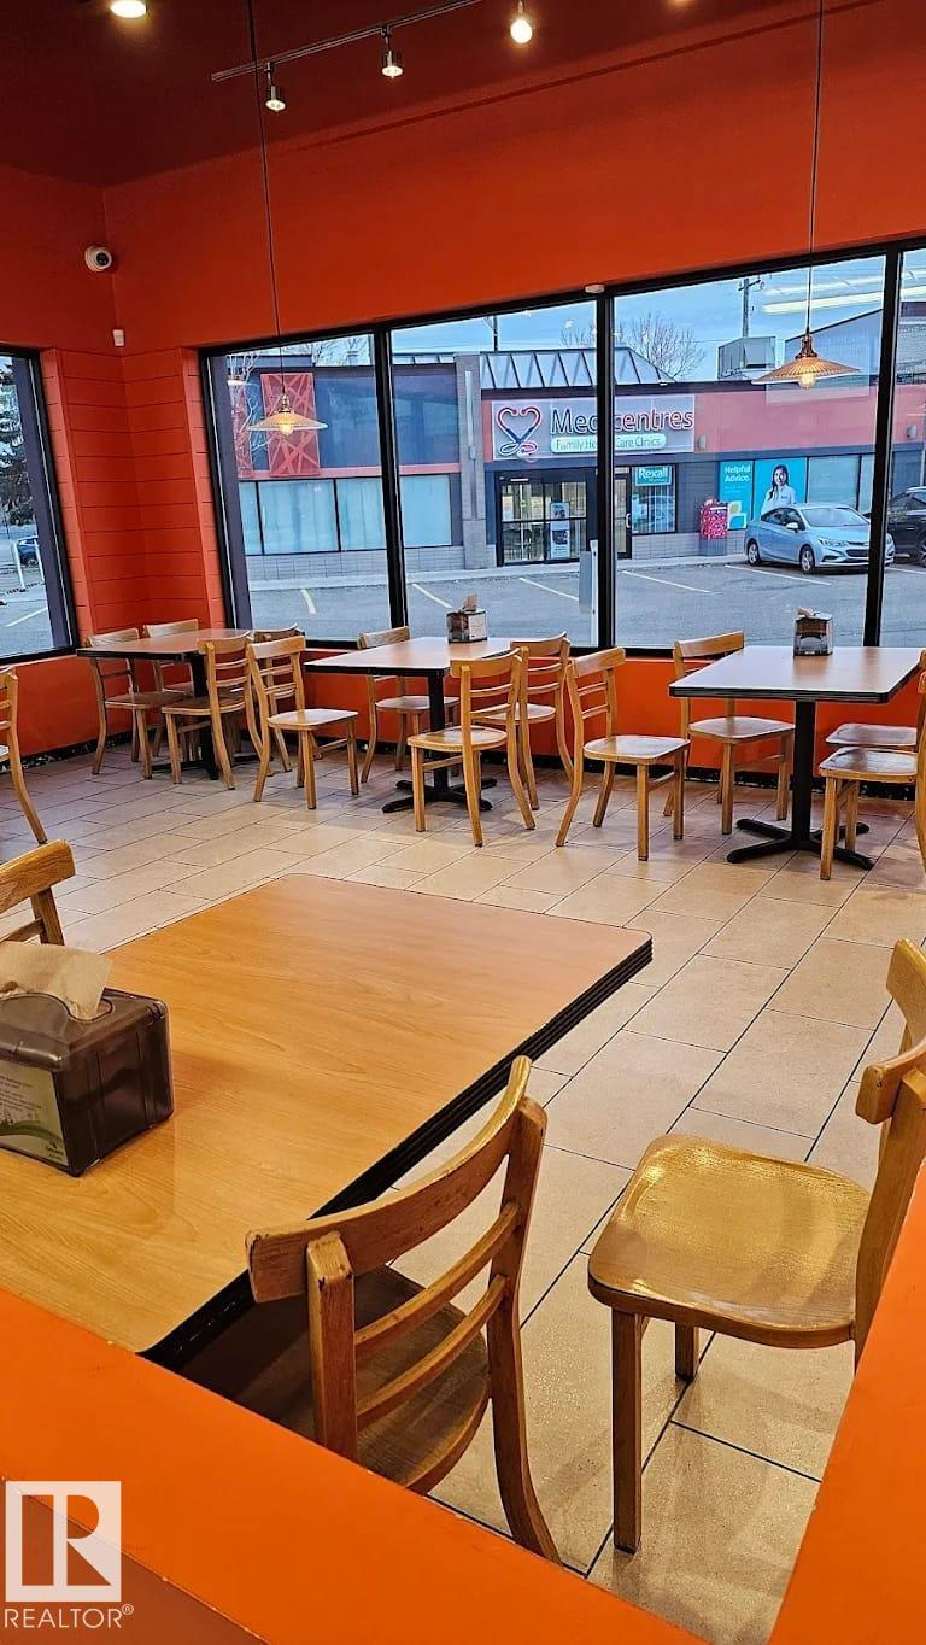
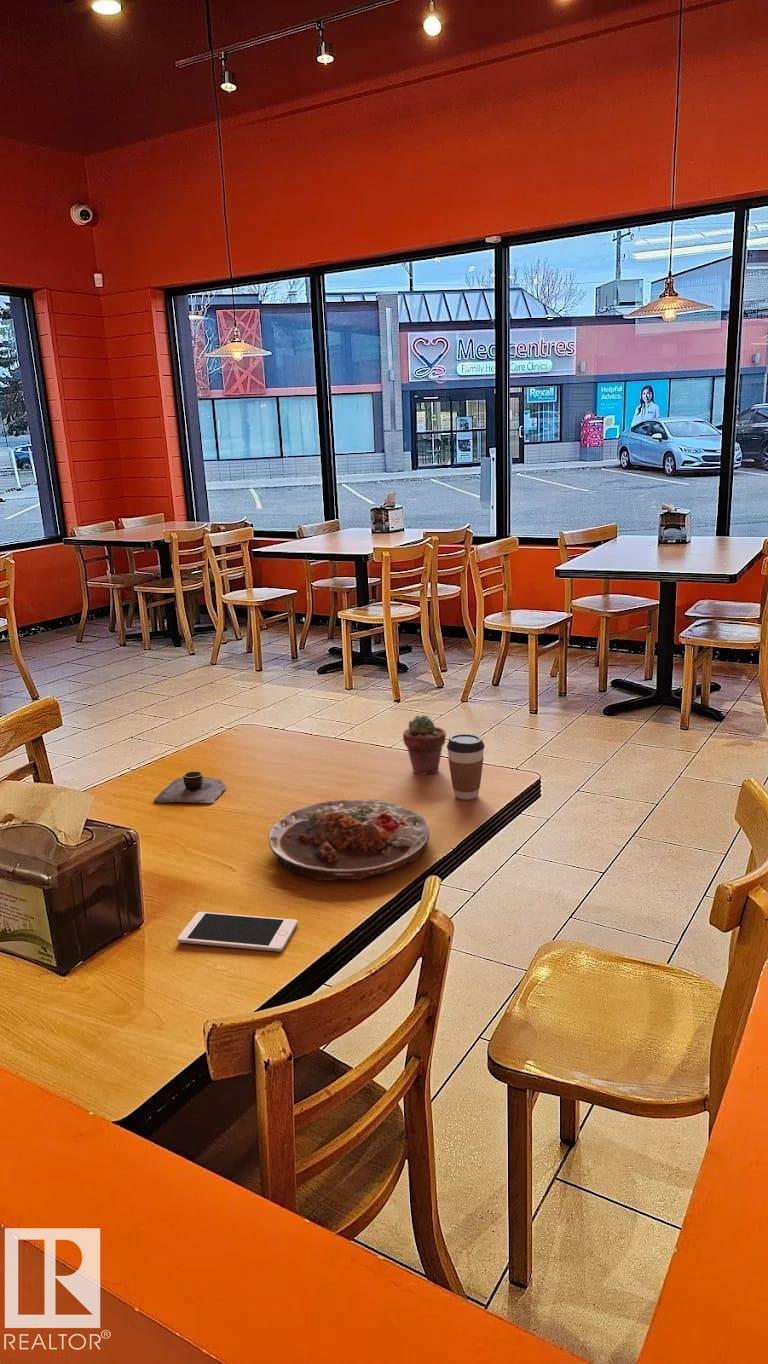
+ bowl [153,770,227,804]
+ coffee cup [446,733,486,801]
+ plate [268,798,431,881]
+ cell phone [177,911,298,953]
+ potted succulent [402,714,447,776]
